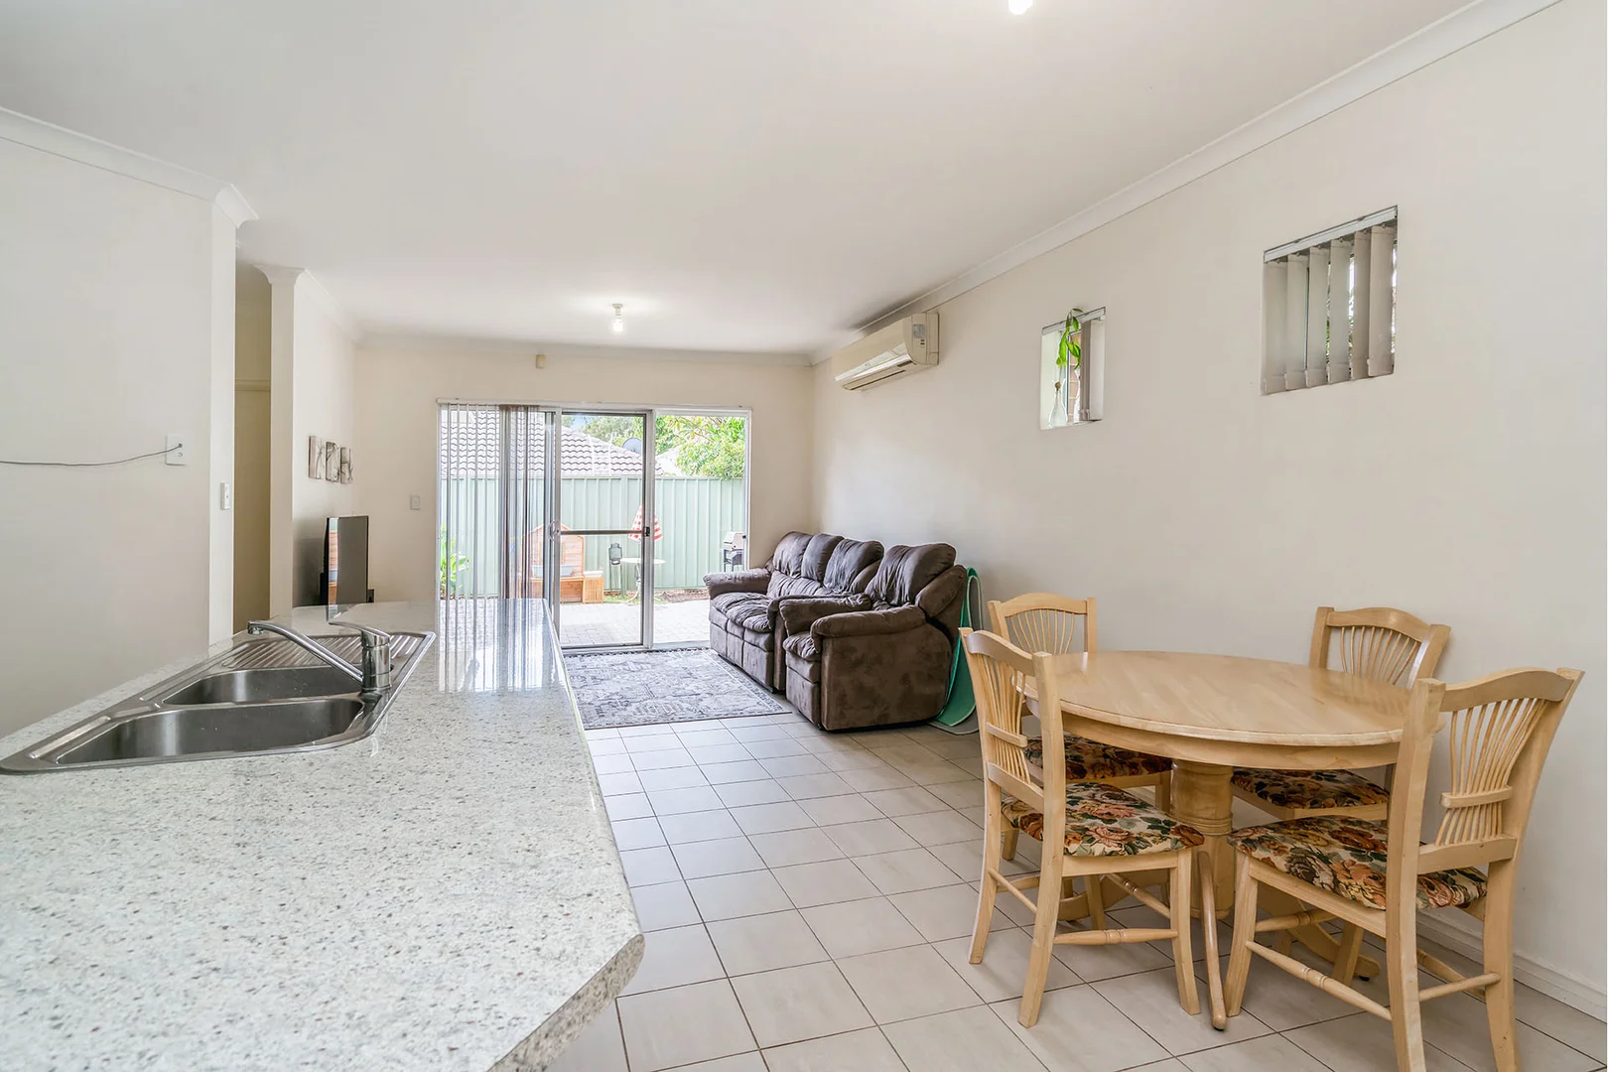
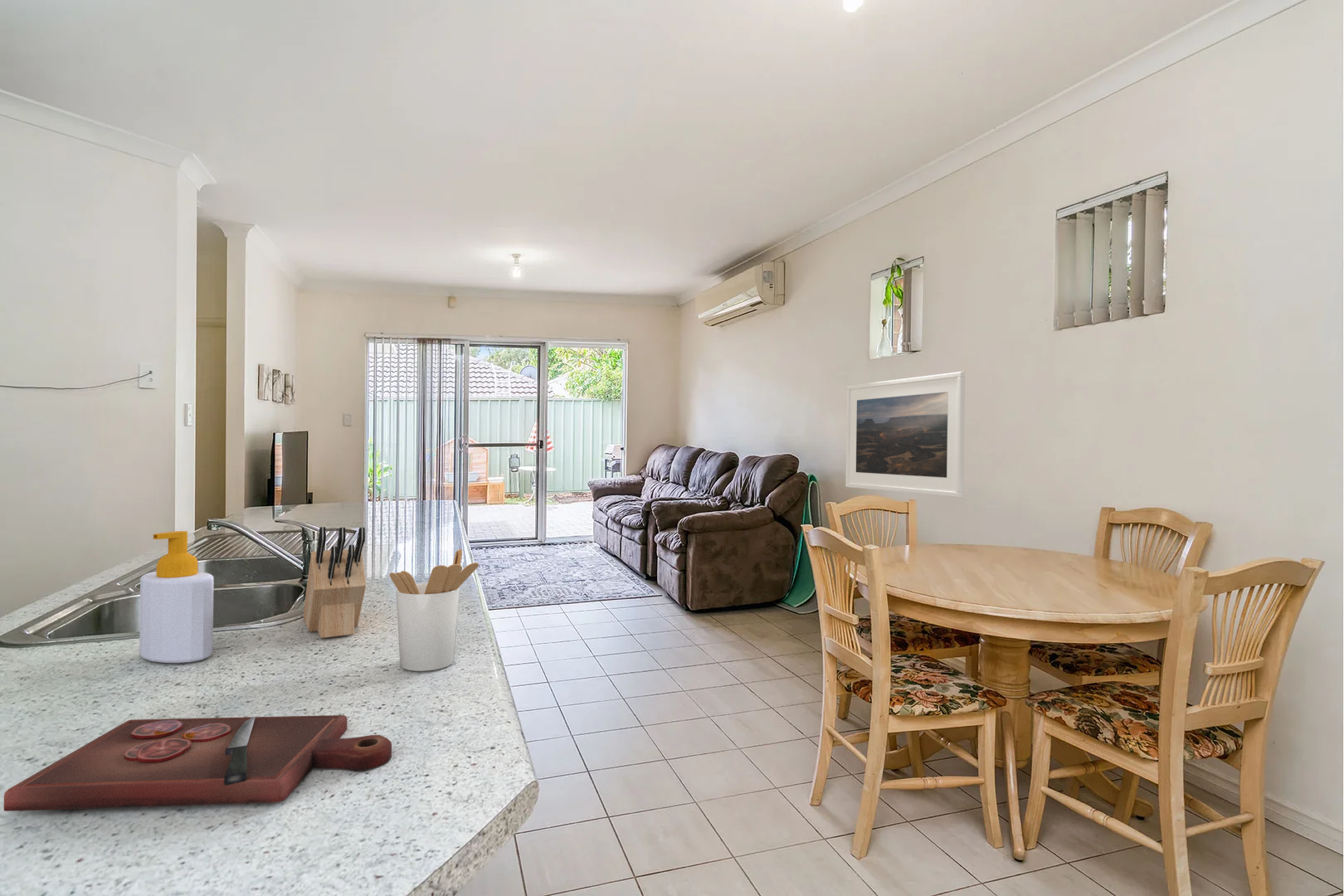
+ cutting board [3,714,392,812]
+ knife block [303,526,367,639]
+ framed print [845,371,966,499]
+ soap bottle [139,530,215,664]
+ utensil holder [389,548,480,672]
